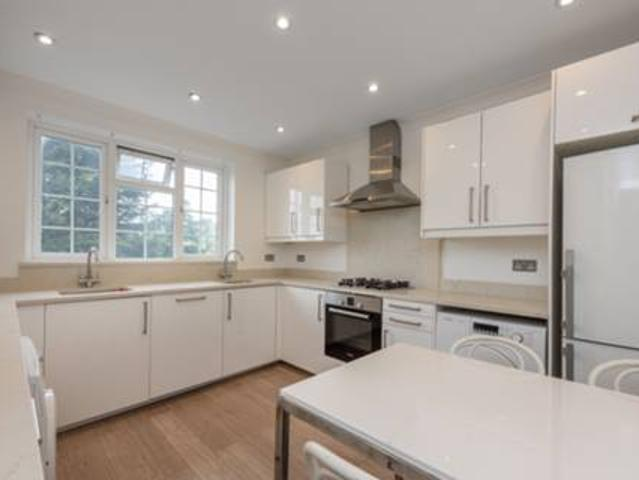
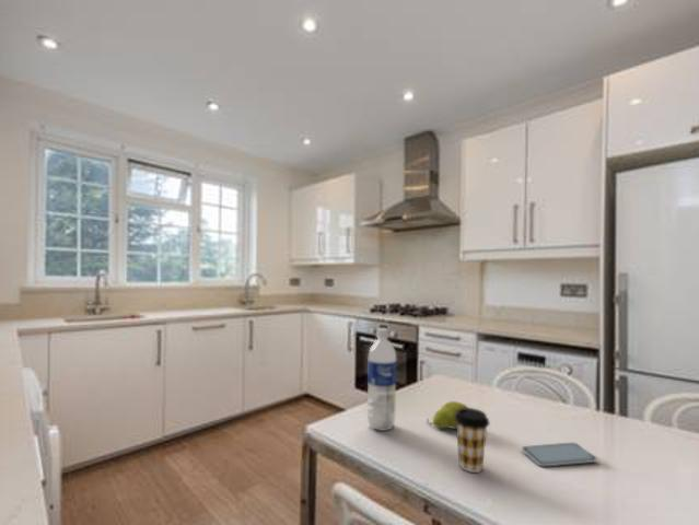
+ smartphone [521,442,597,468]
+ water bottle [366,327,397,432]
+ coffee cup [454,407,491,474]
+ fruit [426,400,469,430]
